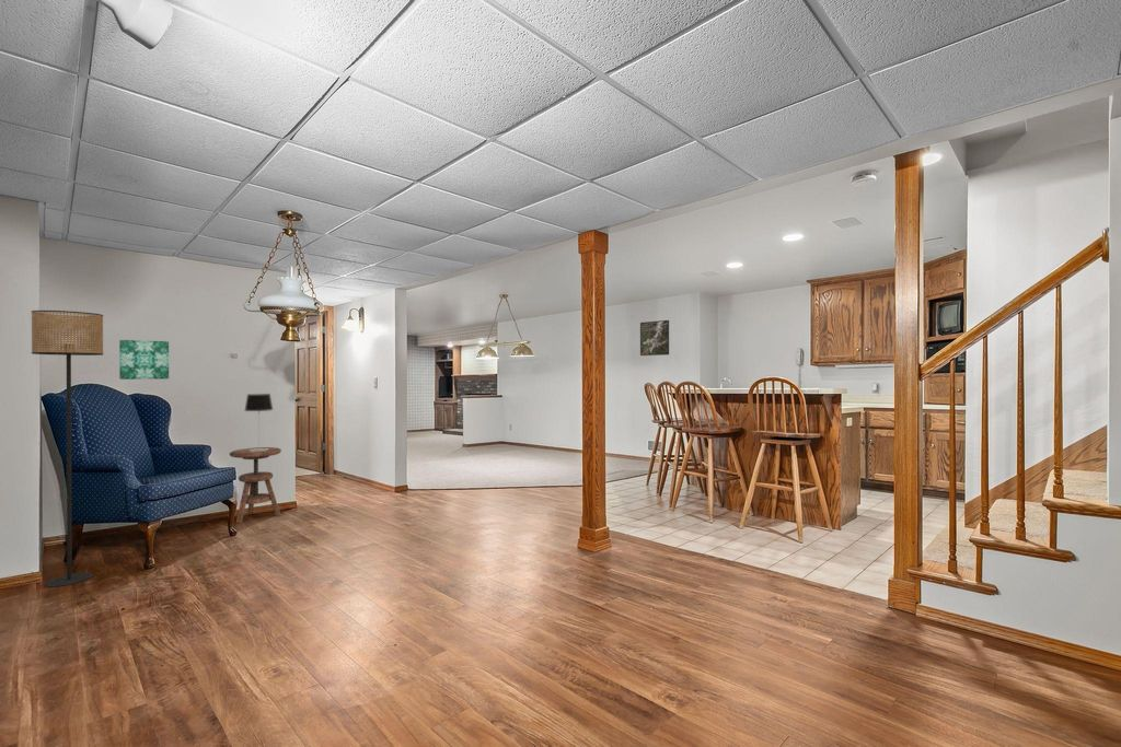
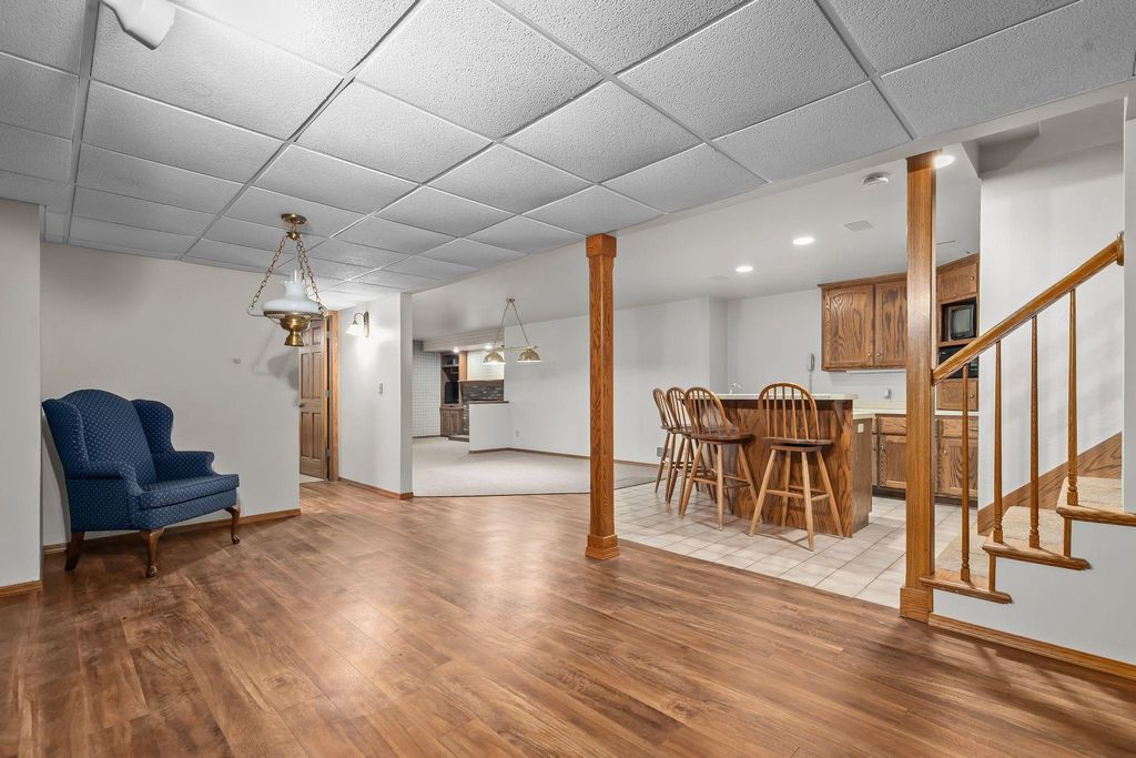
- side table [229,446,282,524]
- table lamp [243,393,274,451]
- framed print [639,319,670,357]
- wall art [118,339,170,381]
- floor lamp [31,310,104,588]
